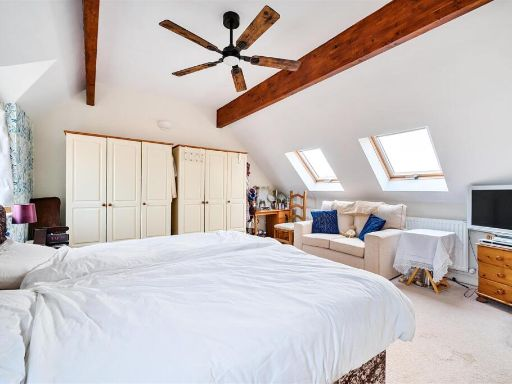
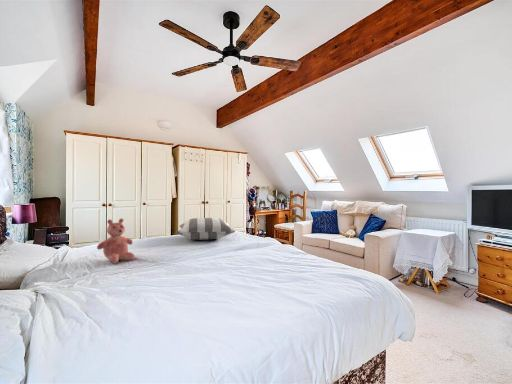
+ pillow [175,217,236,241]
+ teddy bear [96,218,136,265]
